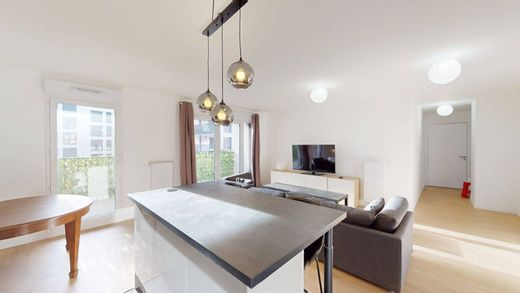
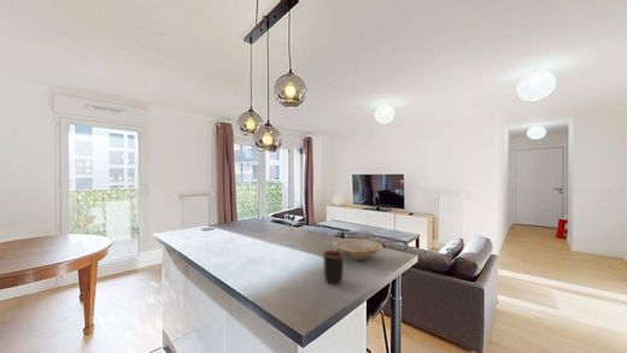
+ bowl [332,237,383,261]
+ mug [322,249,345,286]
